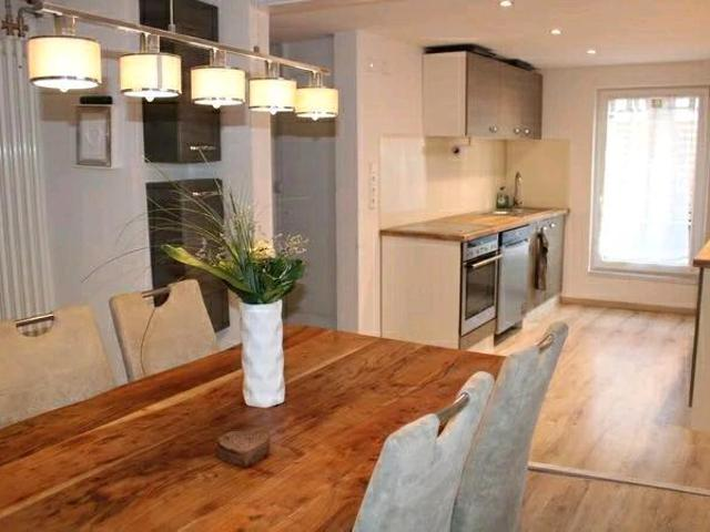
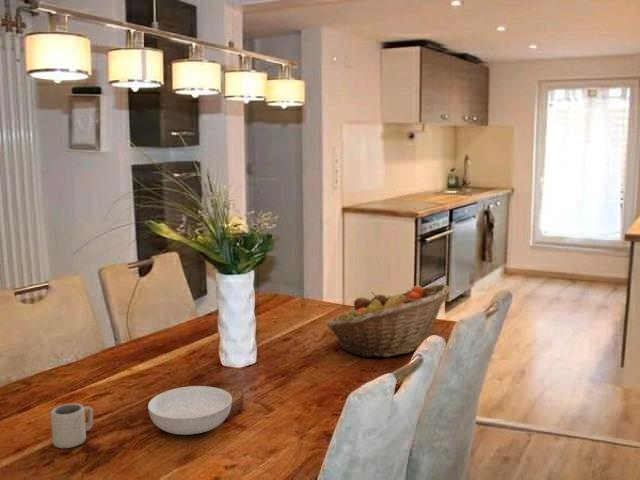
+ cup [50,402,94,449]
+ fruit basket [326,283,451,359]
+ serving bowl [147,385,233,436]
